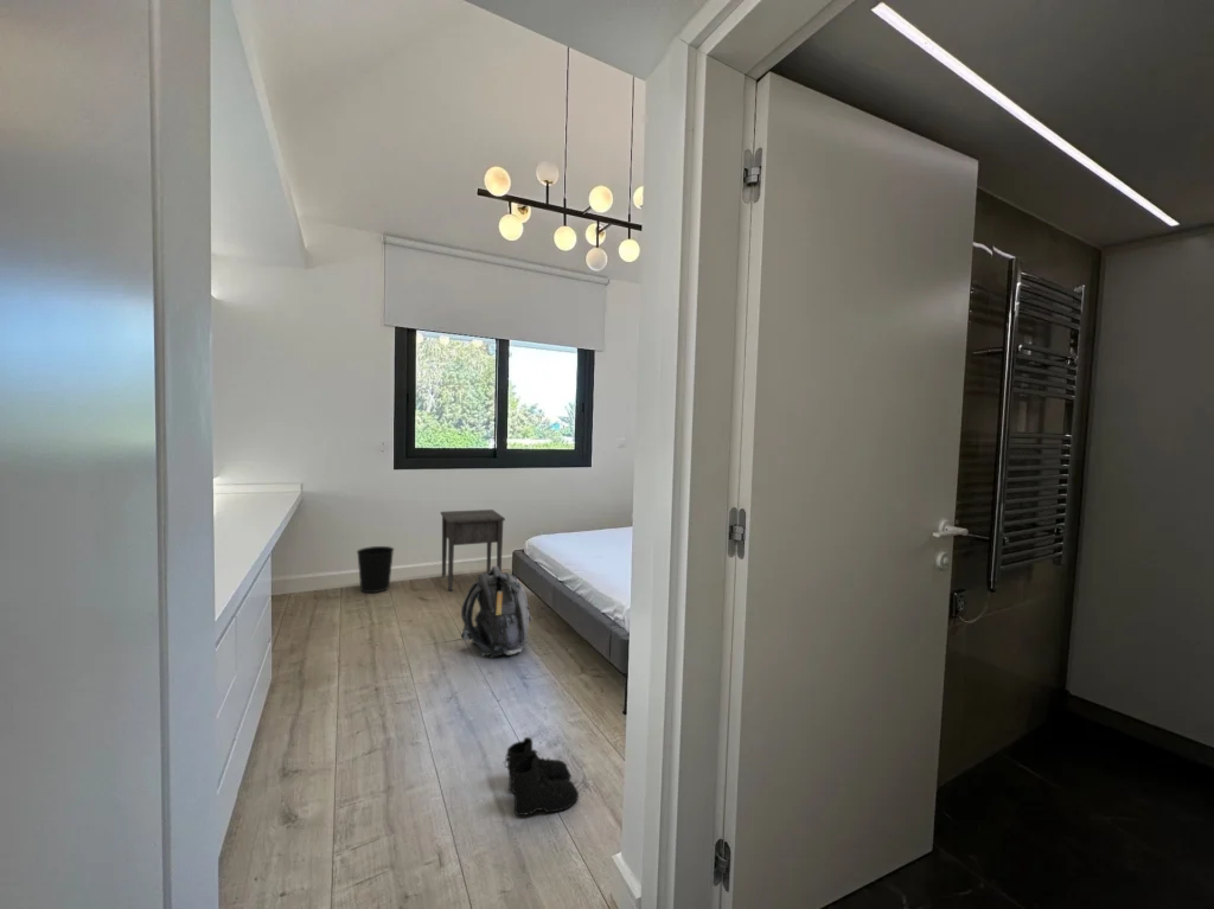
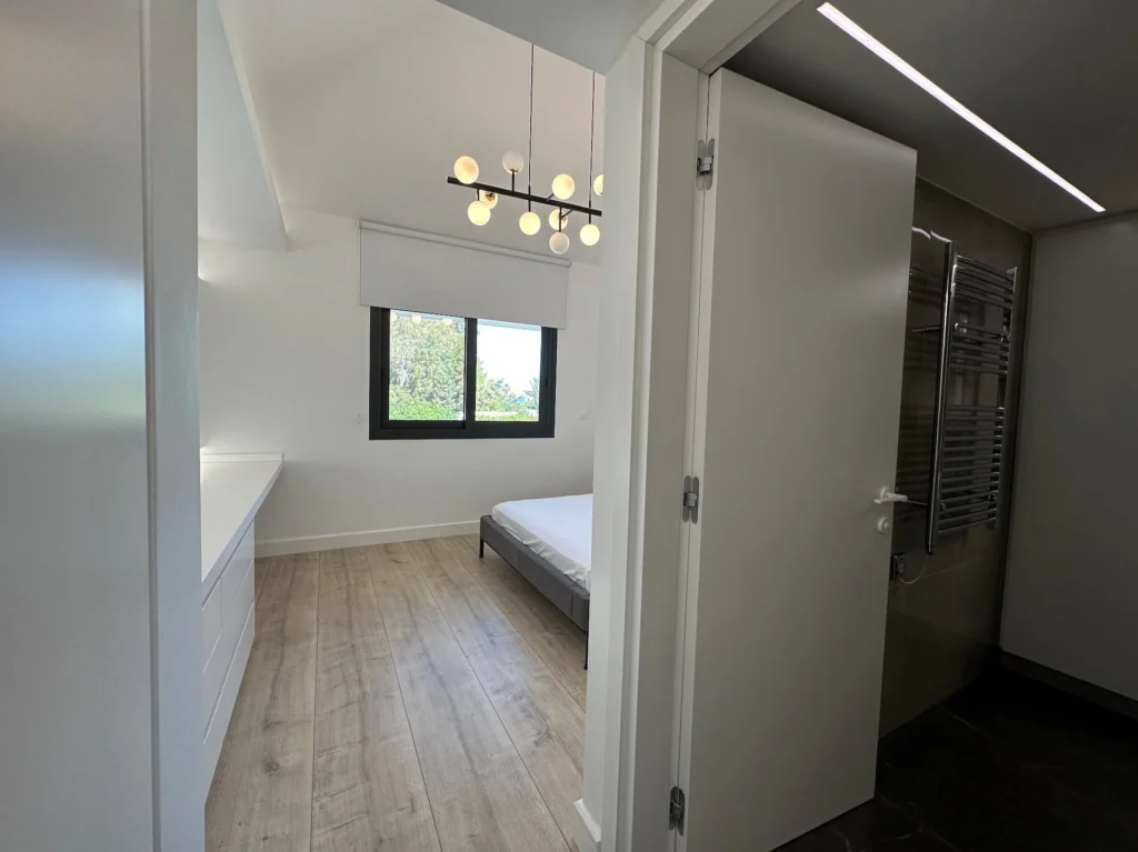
- boots [504,736,580,818]
- backpack [460,565,533,658]
- wastebasket [356,545,395,594]
- nightstand [440,508,506,591]
